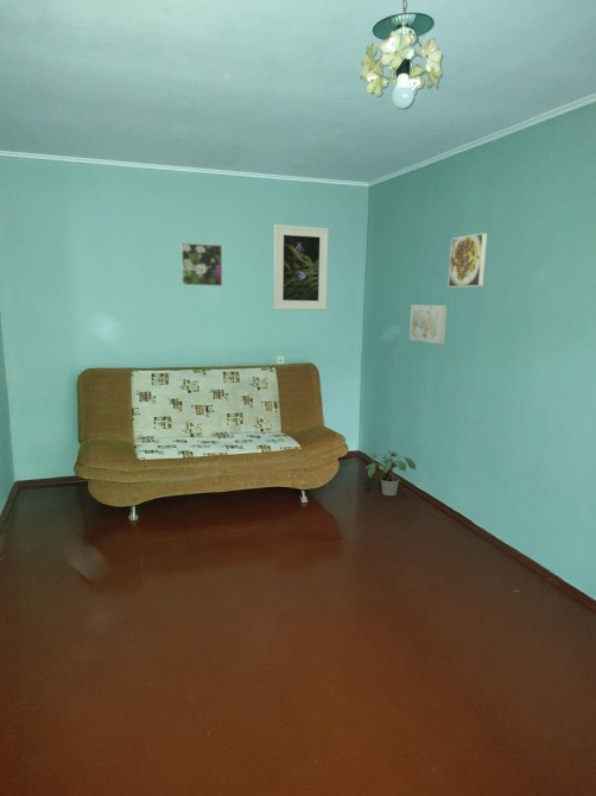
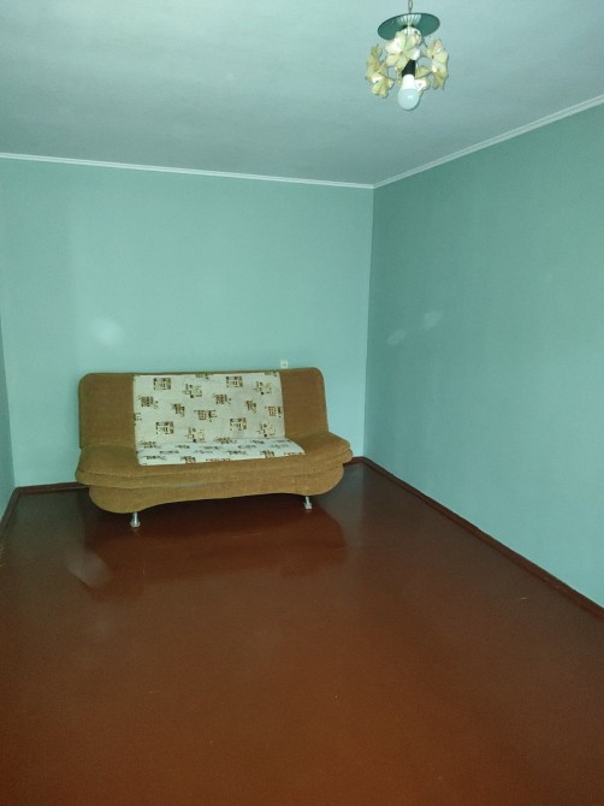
- potted plant [363,450,417,497]
- wall art [408,303,448,345]
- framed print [272,223,330,311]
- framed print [180,242,223,288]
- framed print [448,232,488,289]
